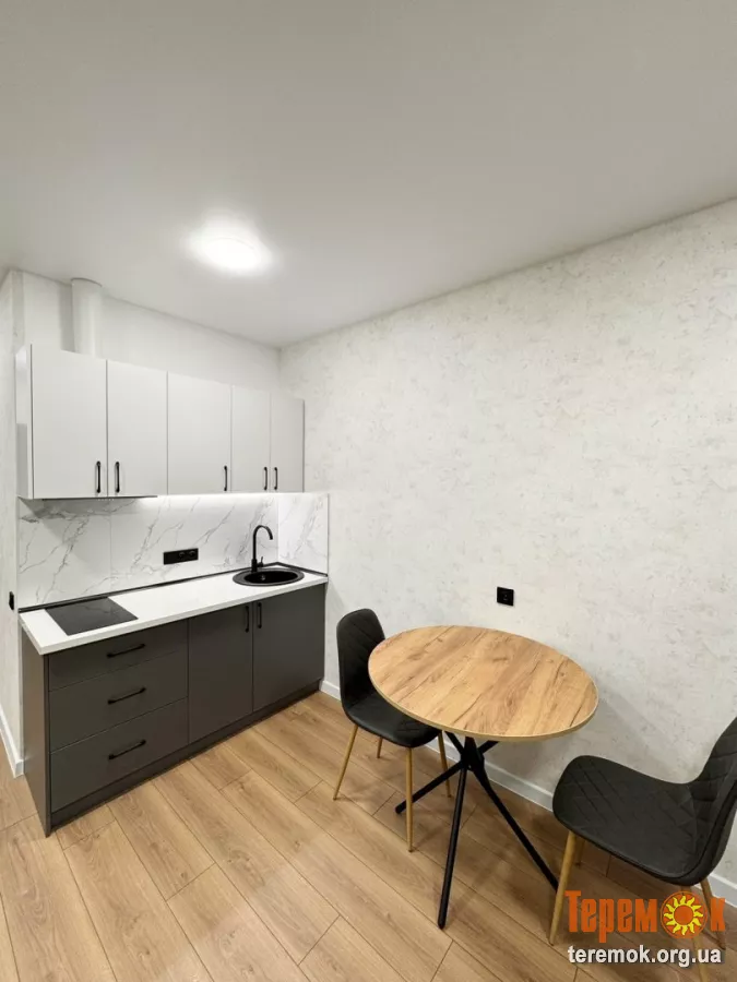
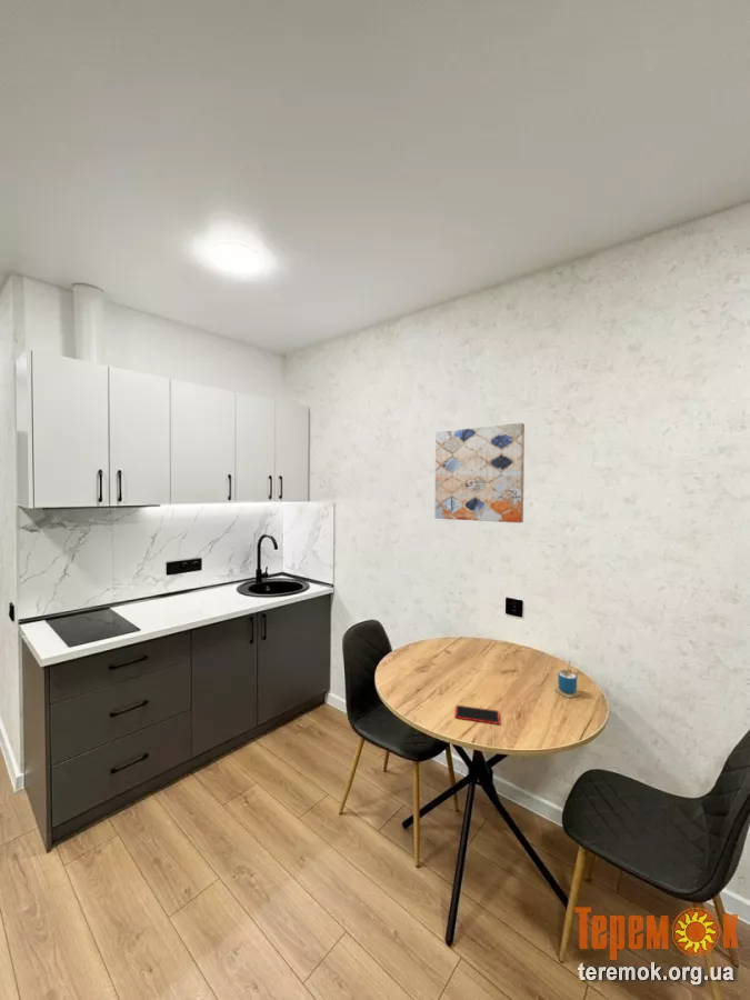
+ cup [553,659,581,699]
+ wall art [433,422,526,524]
+ smartphone [454,704,501,726]
